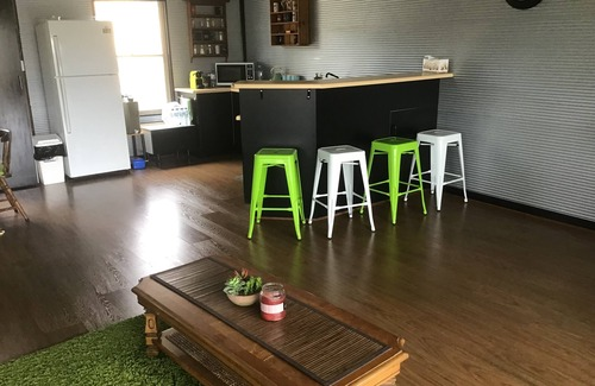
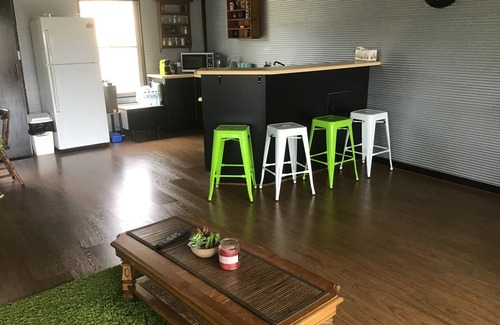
+ remote control [154,227,191,250]
